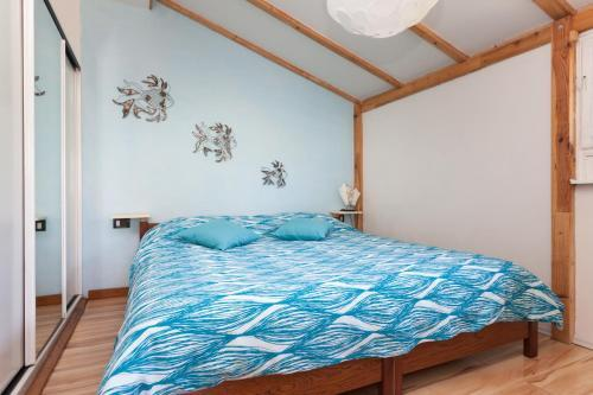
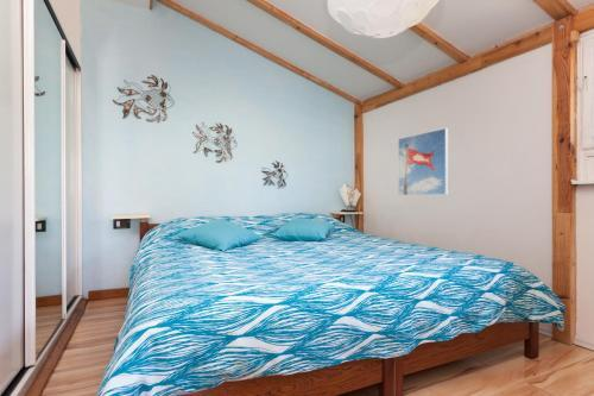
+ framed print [397,127,449,196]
